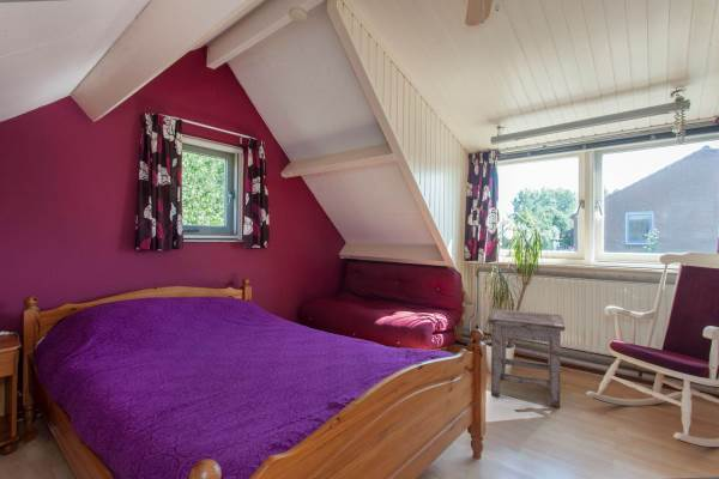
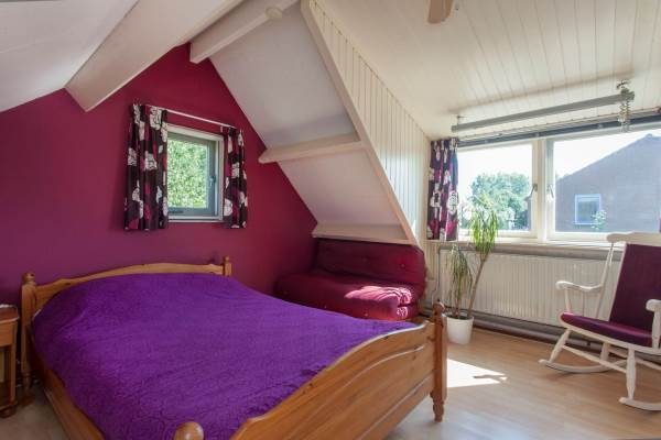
- stool [487,308,567,408]
